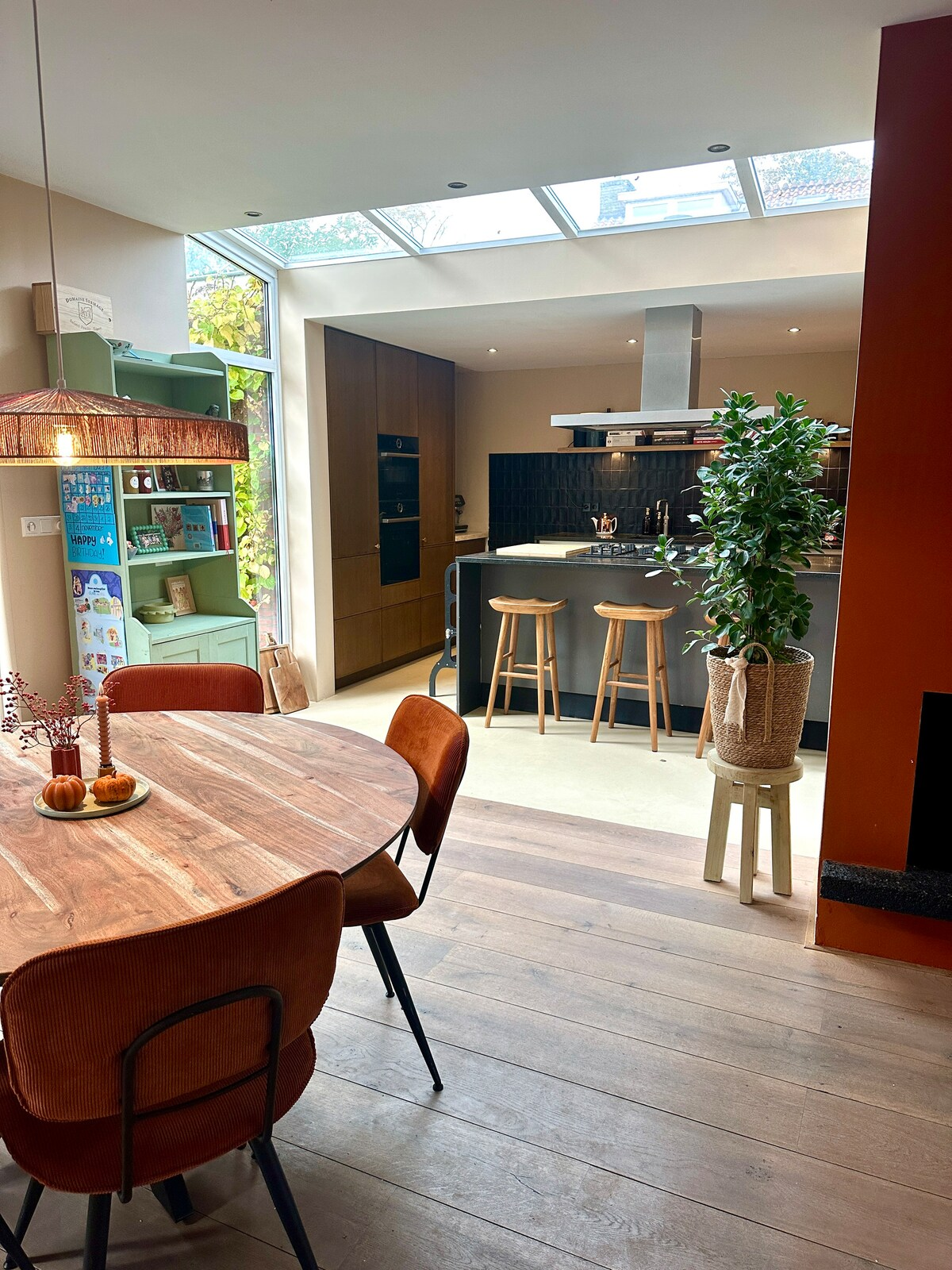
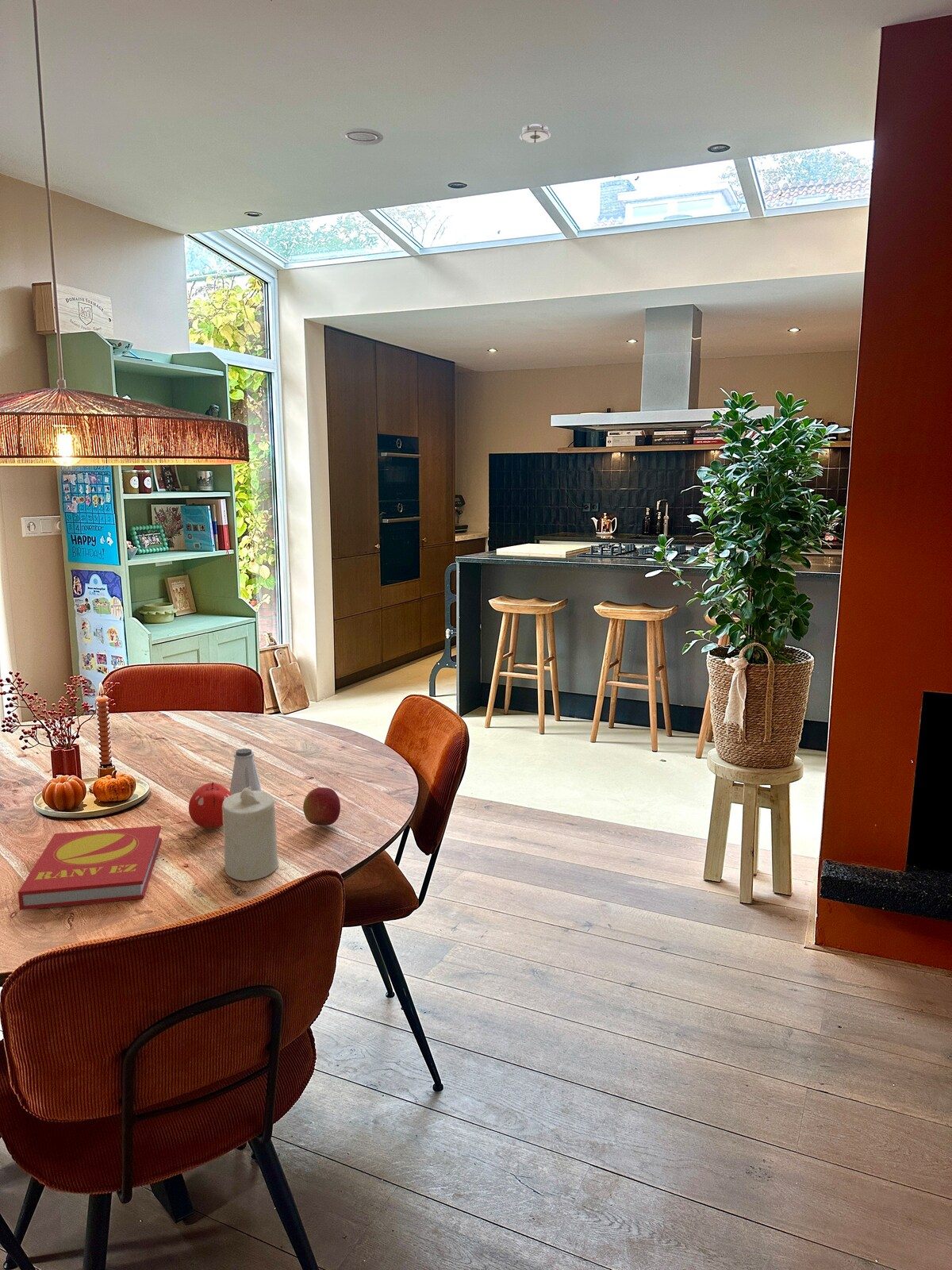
+ recessed light [339,127,384,146]
+ book [17,825,163,910]
+ smoke detector [517,122,551,144]
+ saltshaker [229,748,263,795]
+ candle [222,787,279,882]
+ fruit [188,782,232,829]
+ apple [302,787,341,826]
